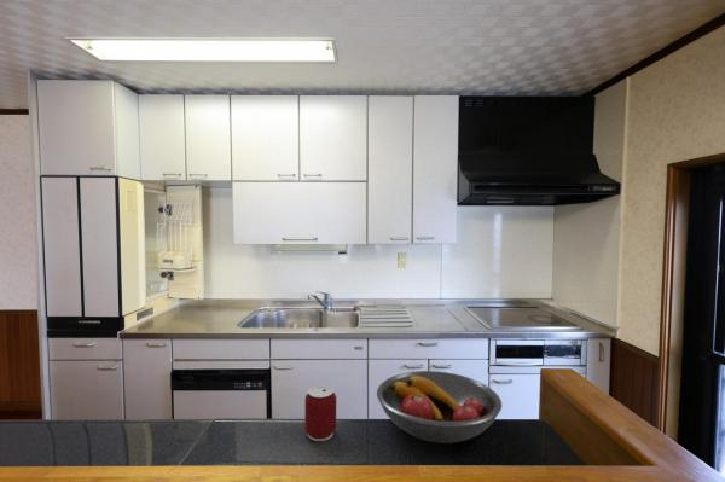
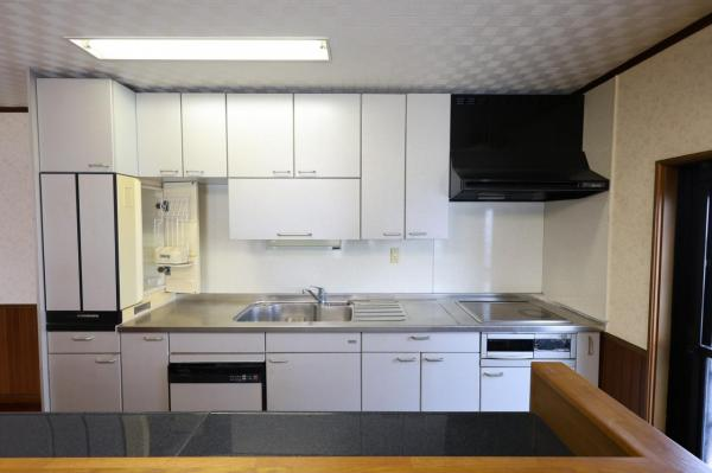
- fruit bowl [376,370,503,445]
- can [304,384,337,442]
